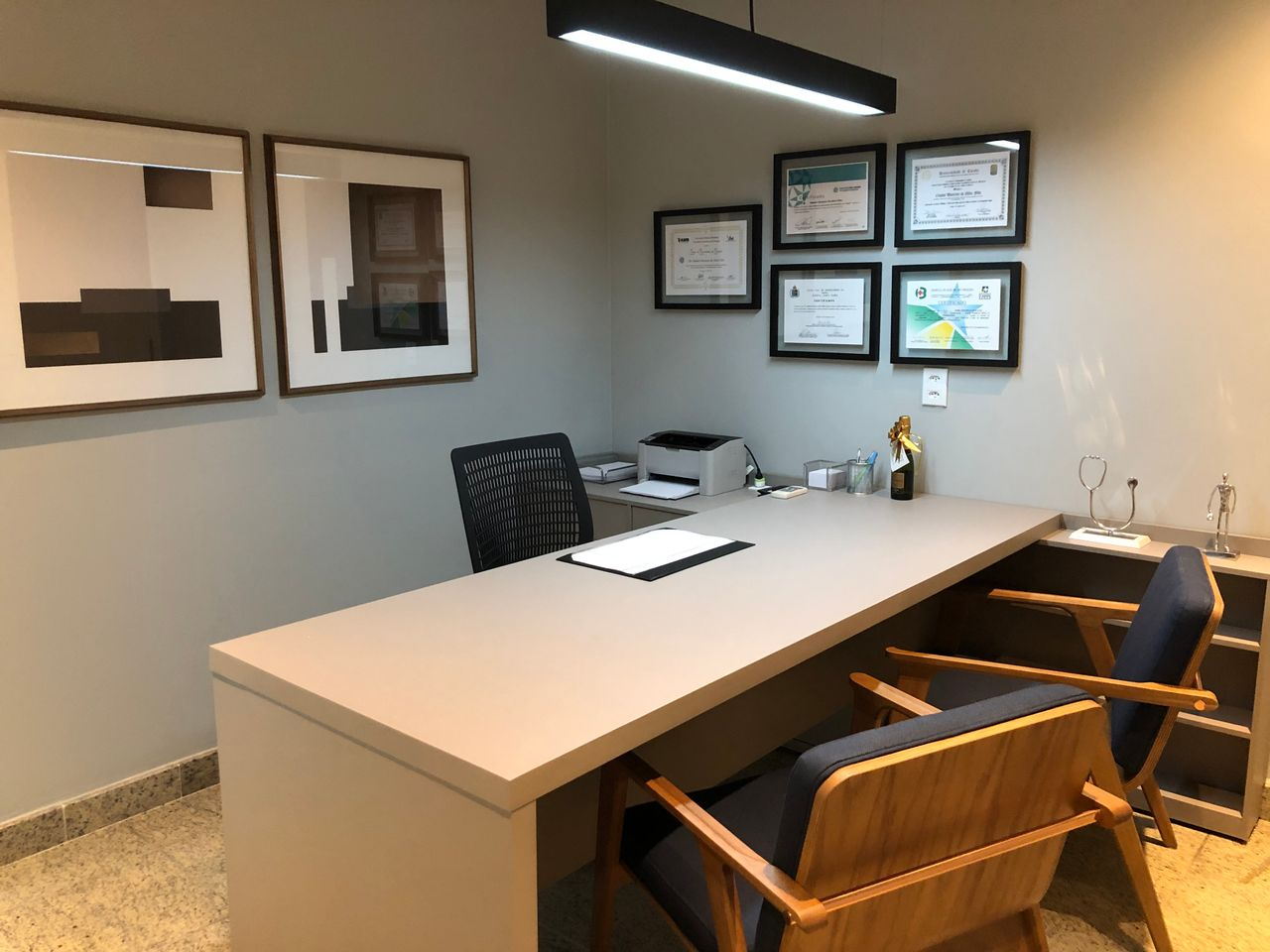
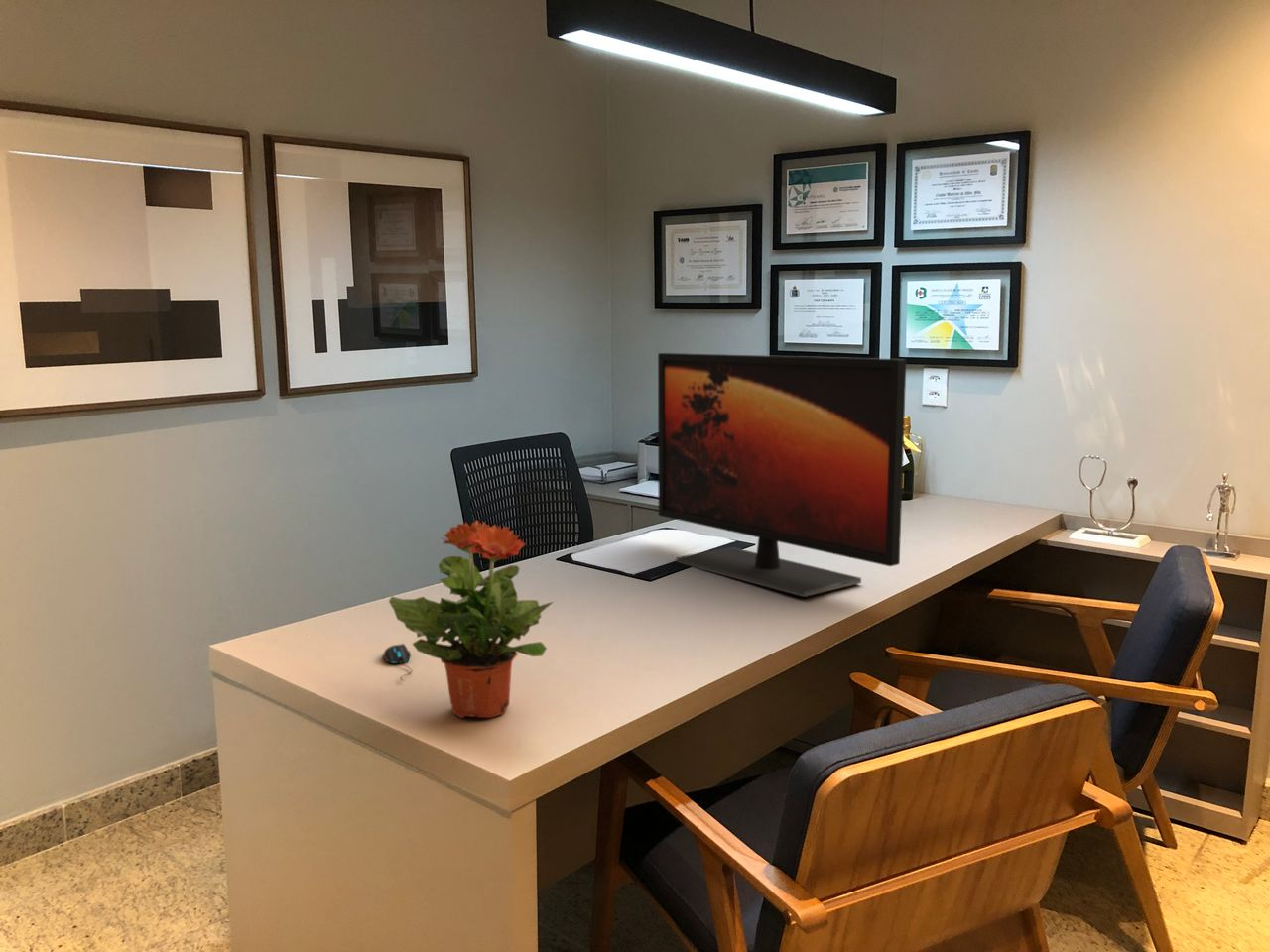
+ mouse [382,643,413,682]
+ monitor [657,352,907,598]
+ potted plant [388,520,554,719]
